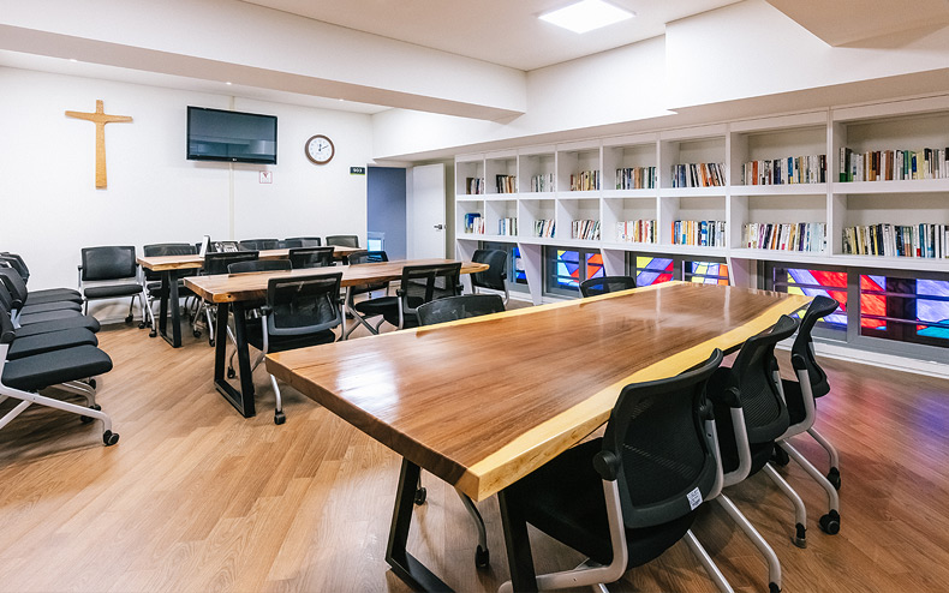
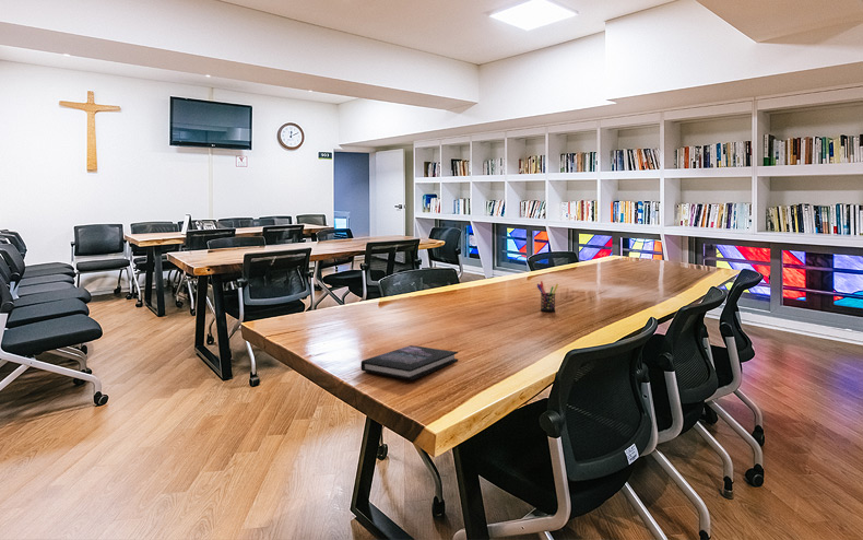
+ pen holder [536,280,559,313]
+ book [360,344,459,381]
